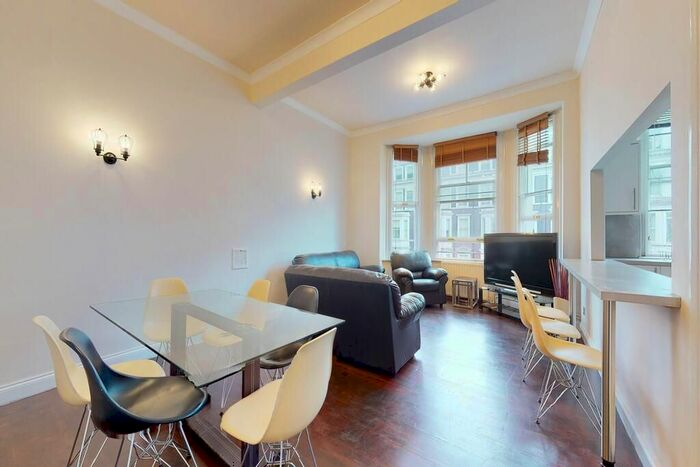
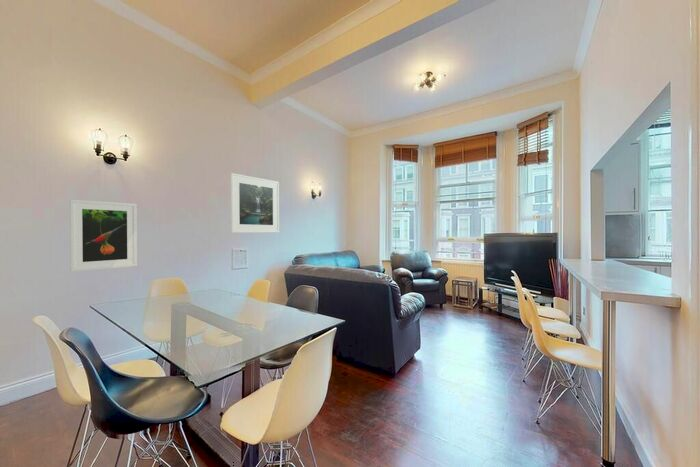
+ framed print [69,199,138,273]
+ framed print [230,172,280,234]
